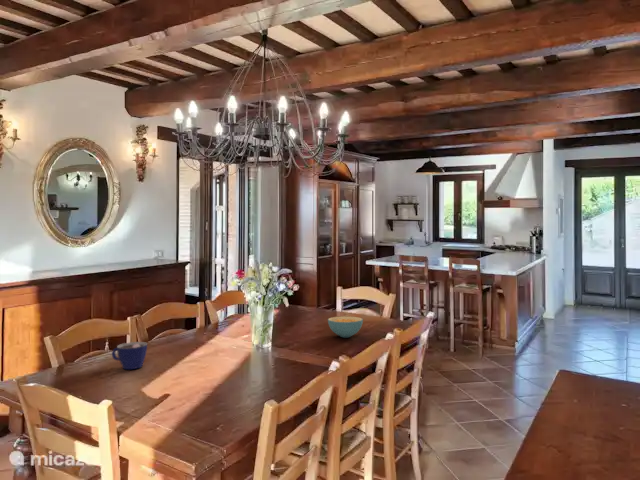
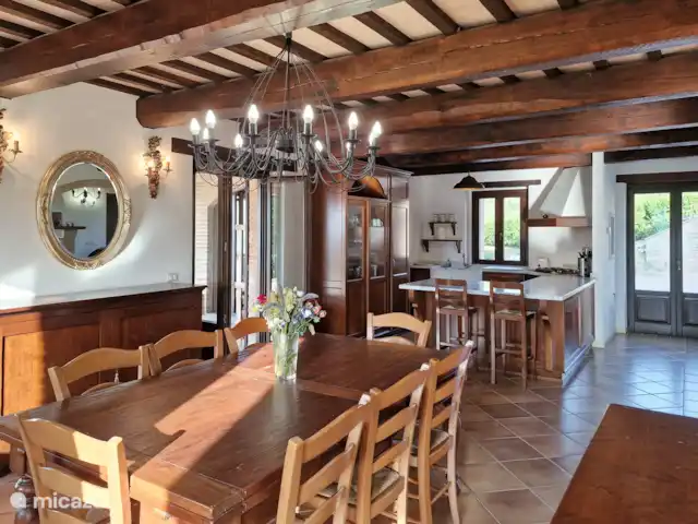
- cup [111,341,148,370]
- cereal bowl [327,315,364,338]
